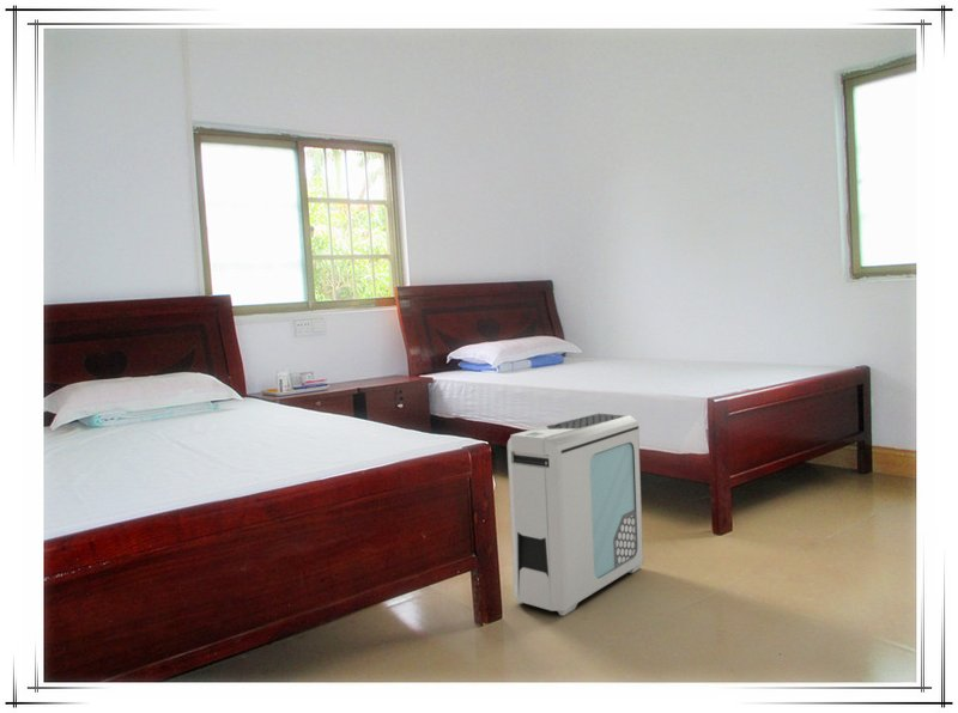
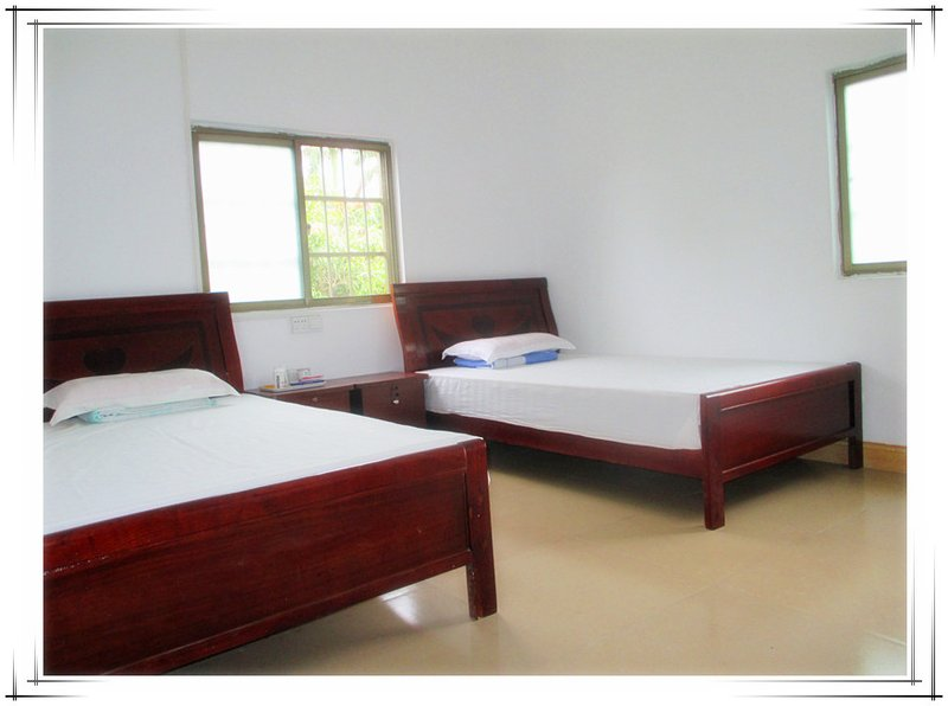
- air purifier [507,413,644,617]
